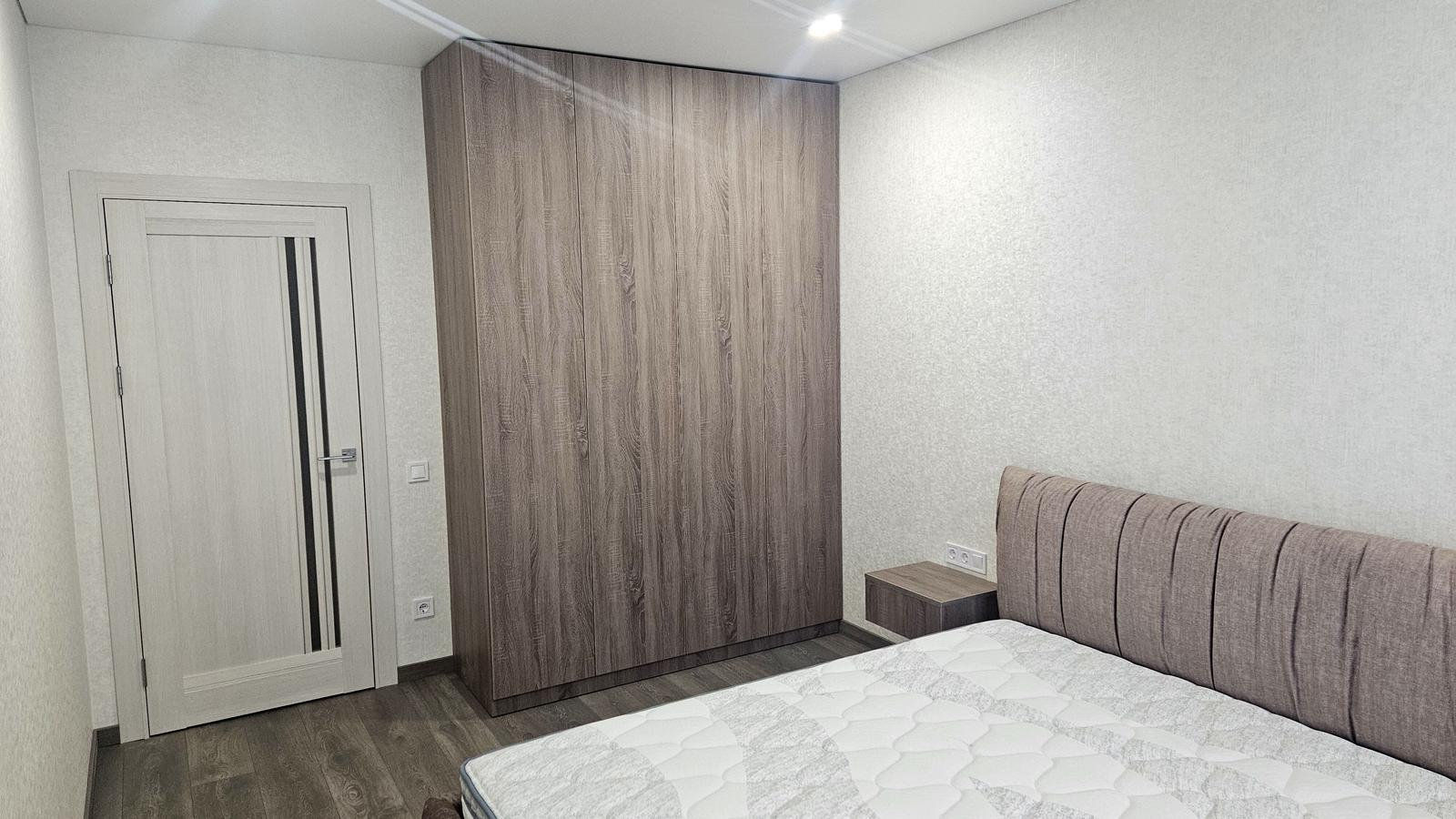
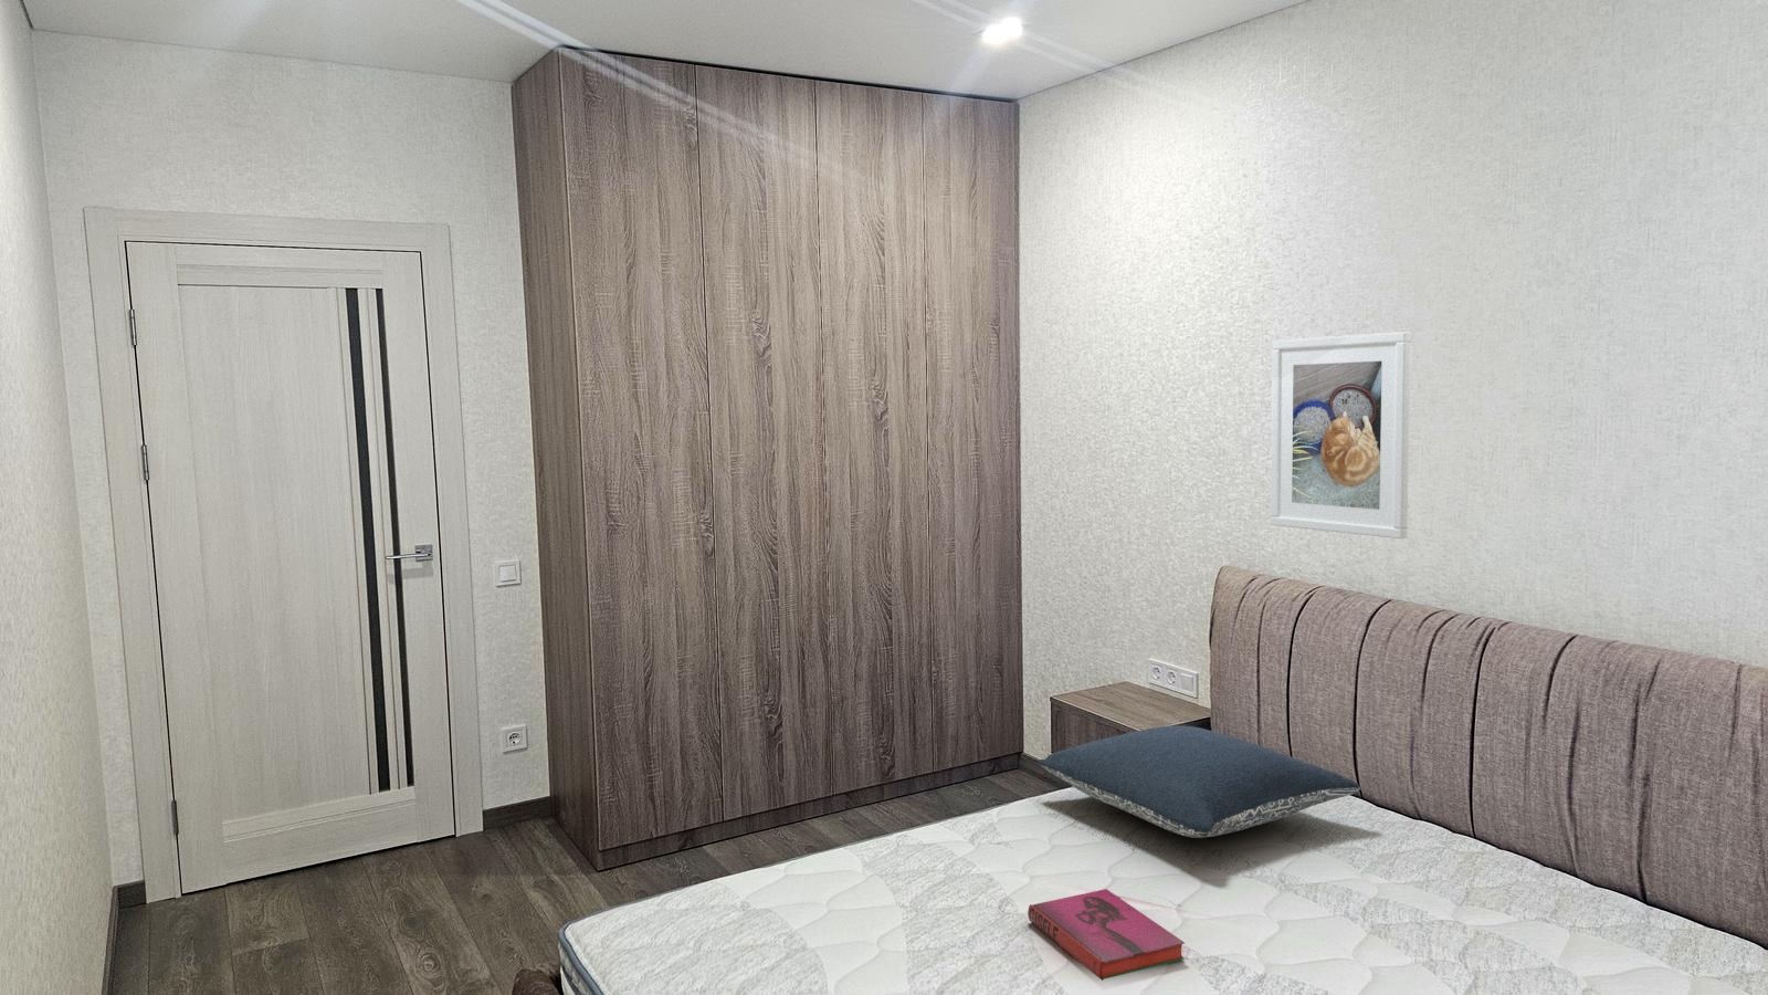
+ pillow [1037,725,1361,839]
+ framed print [1270,330,1412,539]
+ hardback book [1026,888,1185,982]
